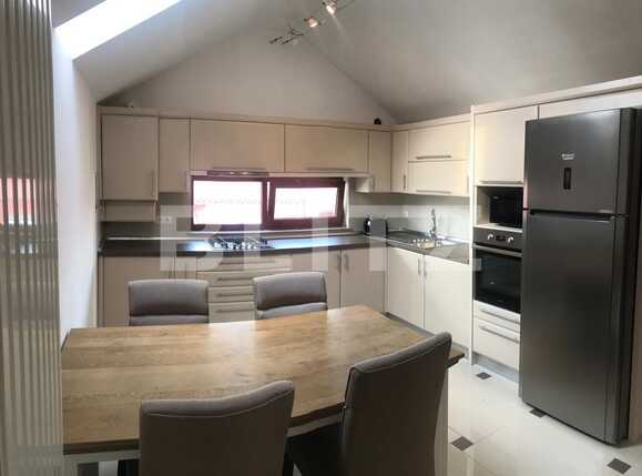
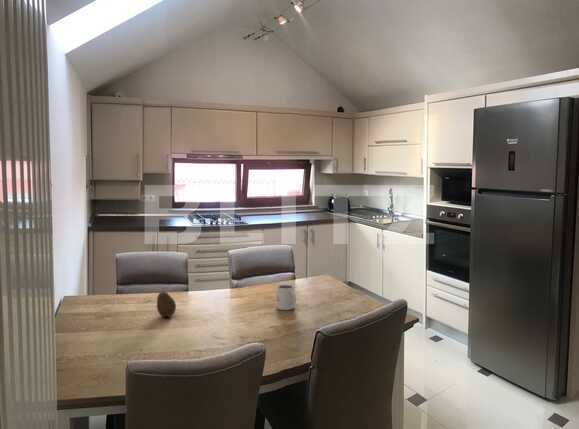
+ fruit [156,291,177,318]
+ mug [276,284,297,311]
